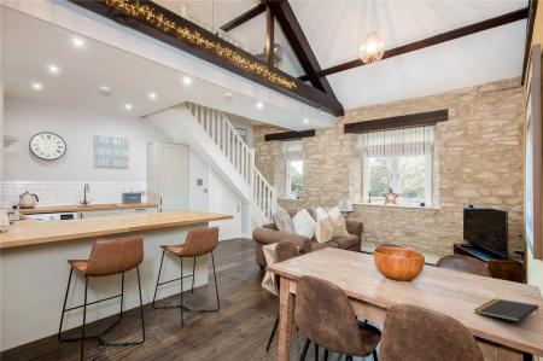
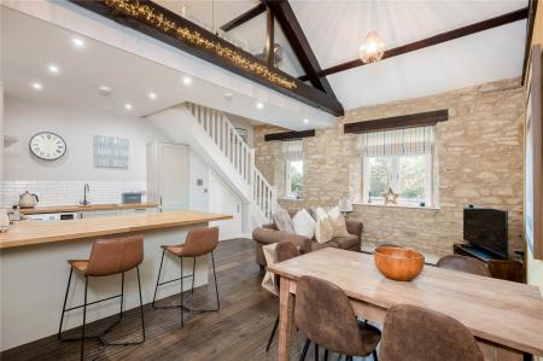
- notepad [473,297,541,324]
